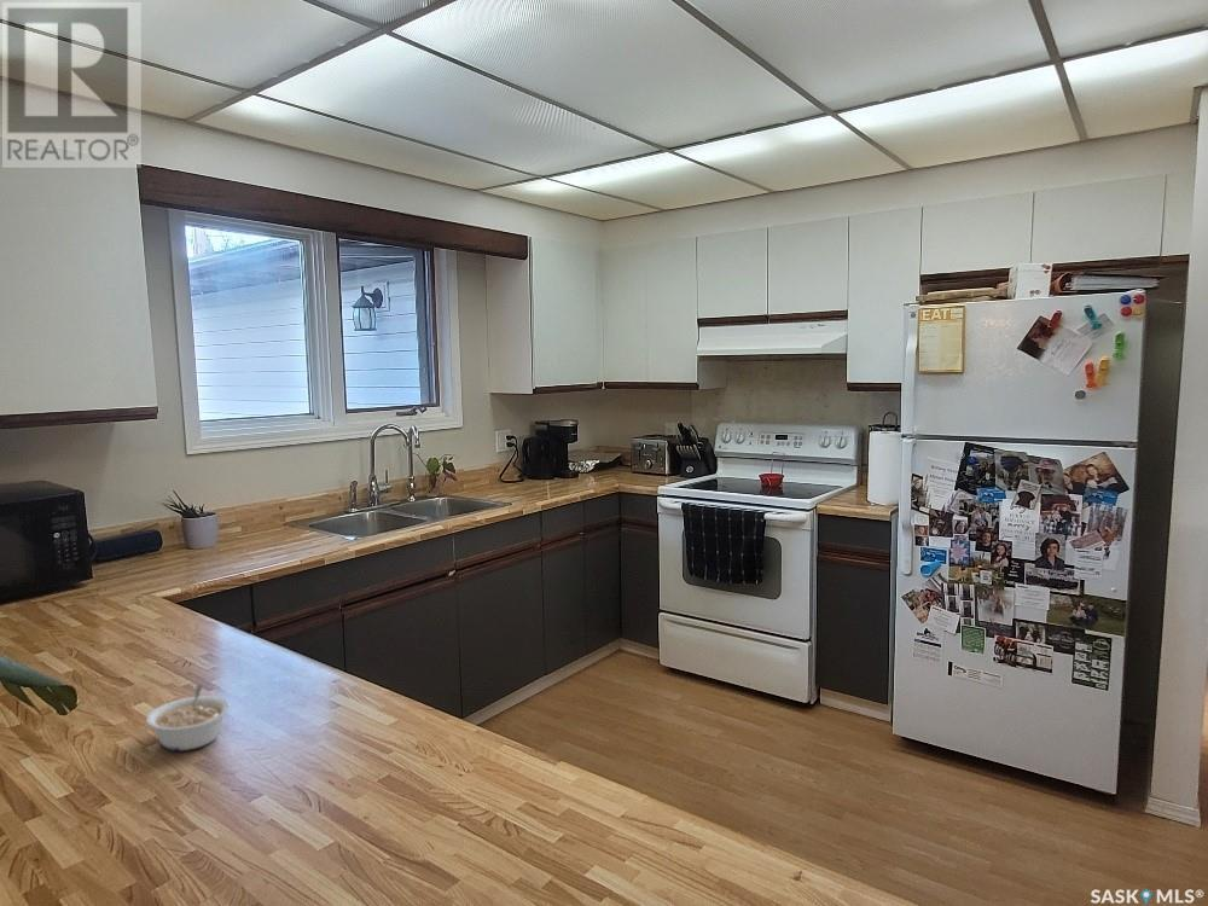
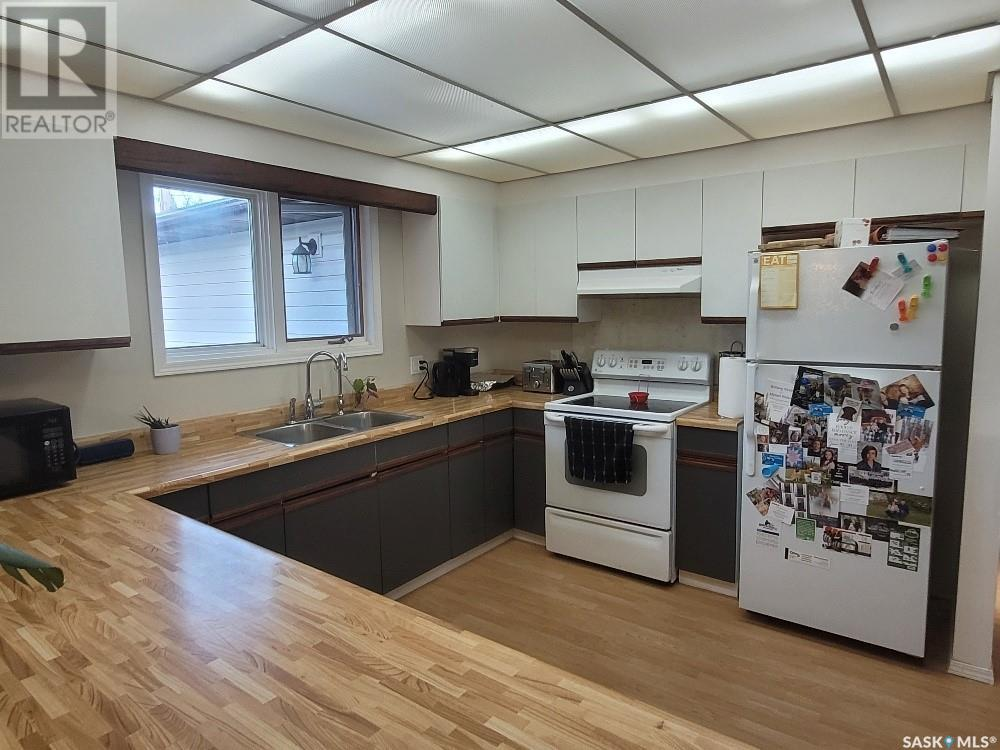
- legume [145,684,231,751]
